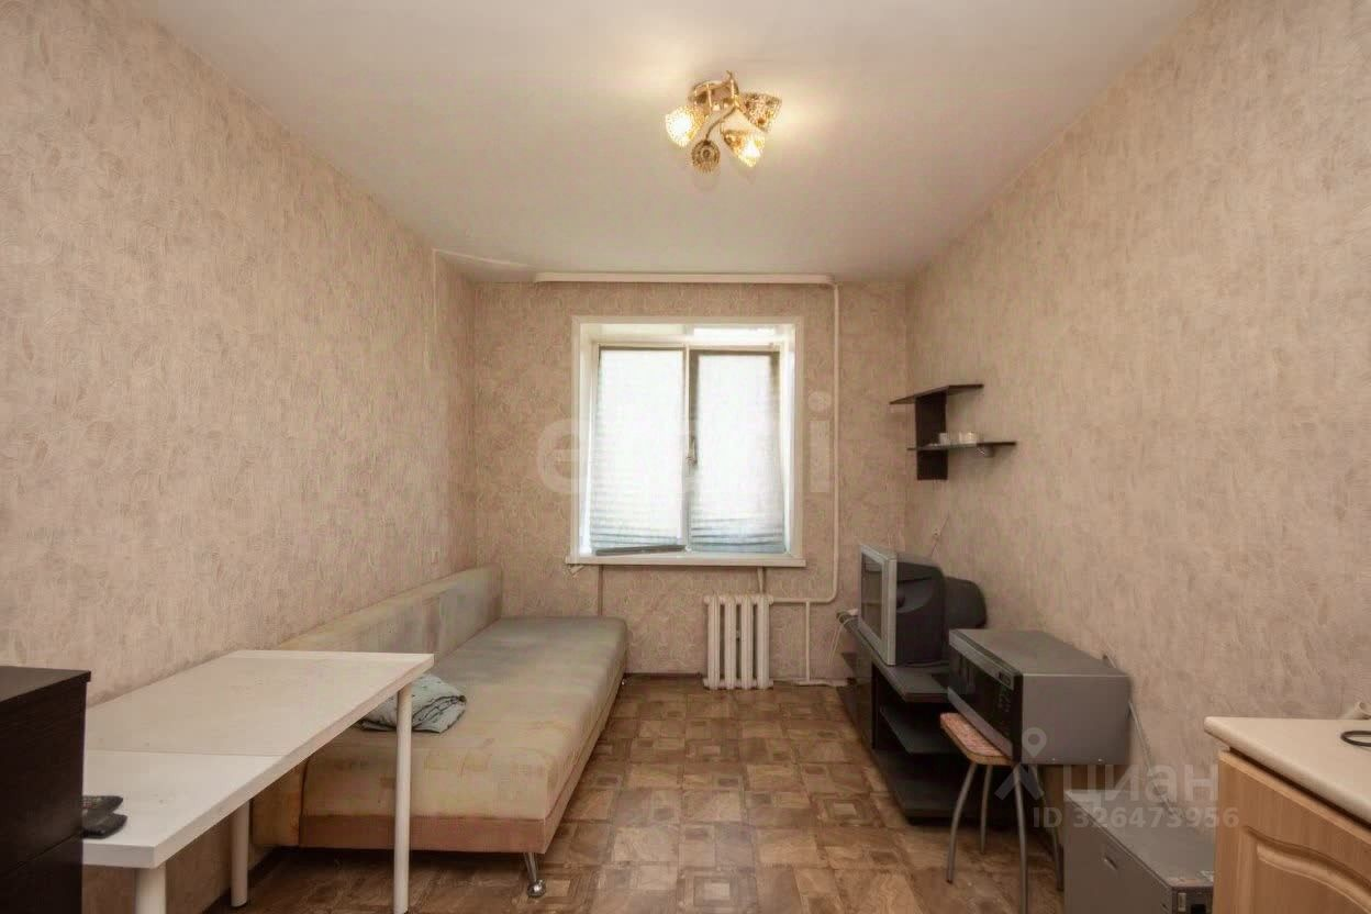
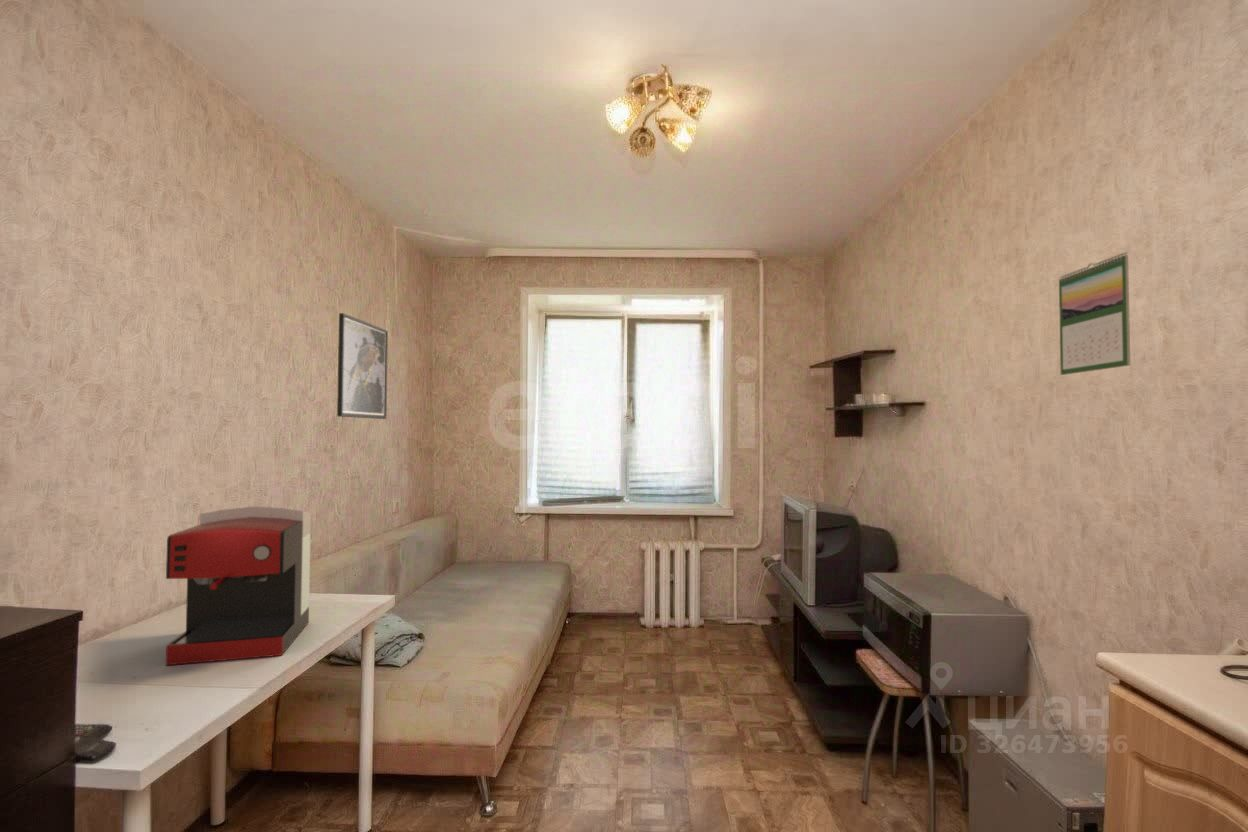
+ coffee maker [165,506,312,666]
+ calendar [1058,251,1131,376]
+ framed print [336,312,389,420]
